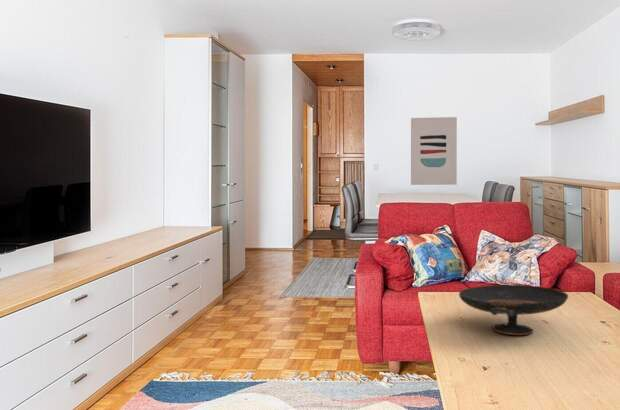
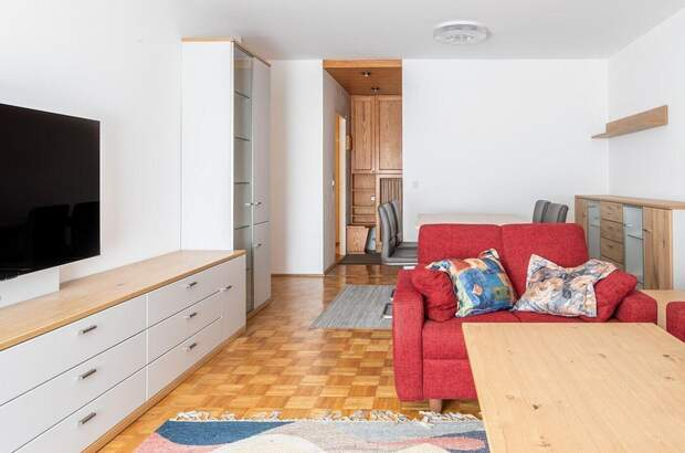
- wall art [410,116,458,186]
- decorative bowl [458,283,569,336]
